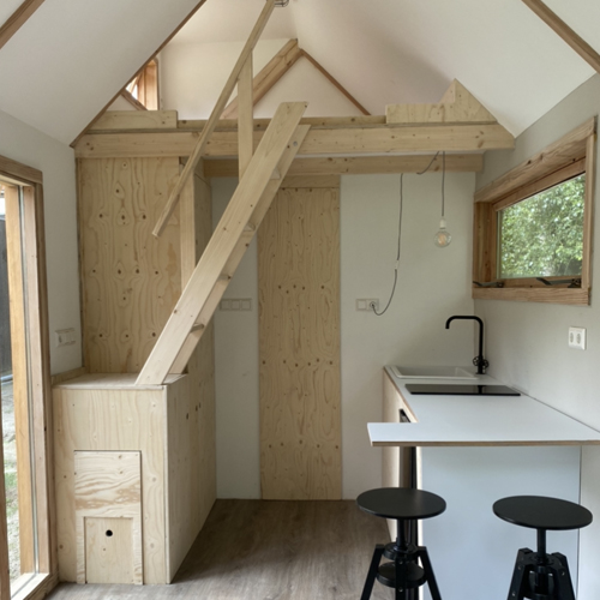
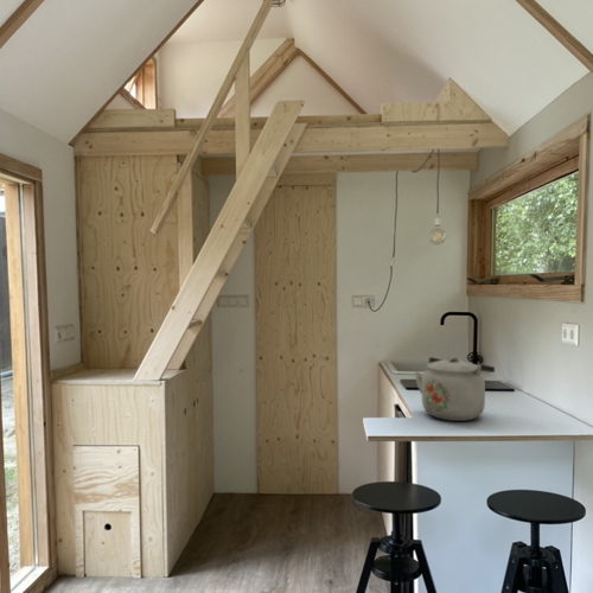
+ kettle [414,356,496,422]
